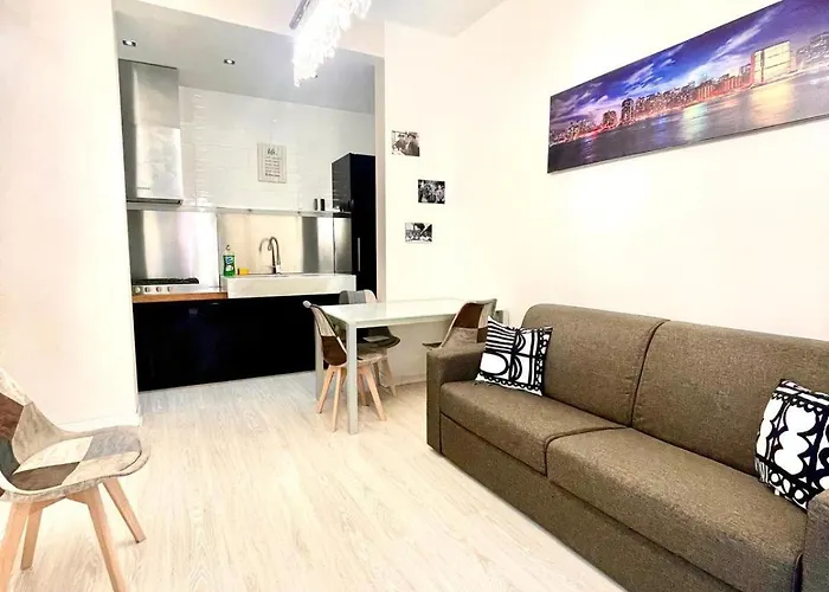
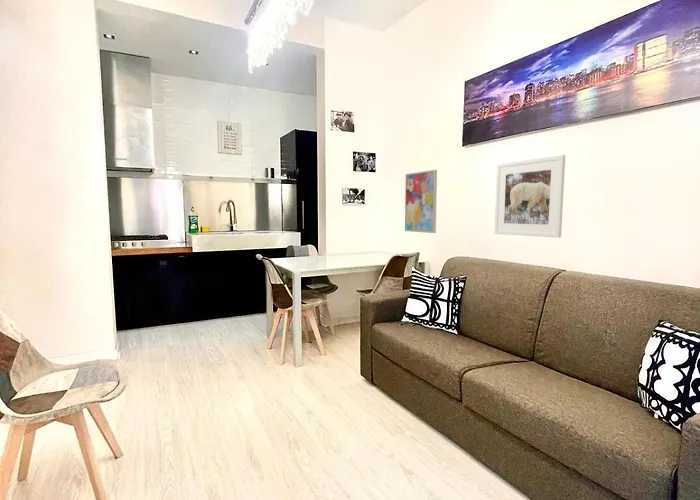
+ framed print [494,154,566,239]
+ wall art [404,169,438,234]
